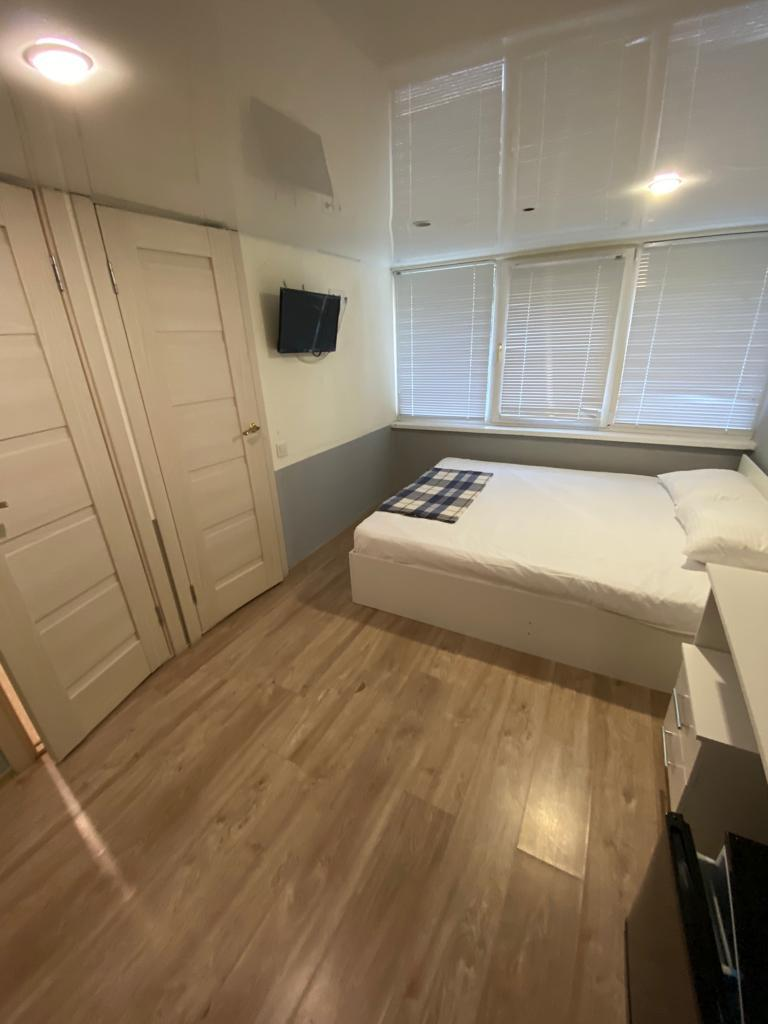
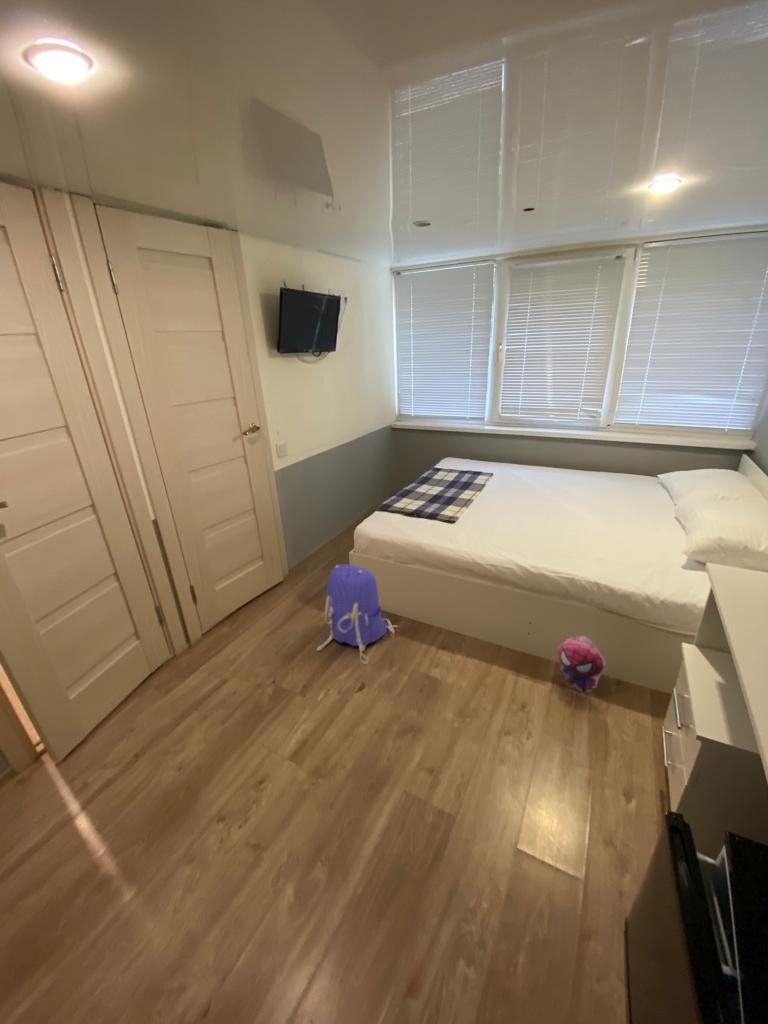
+ plush toy [557,635,608,695]
+ backpack [316,563,399,665]
